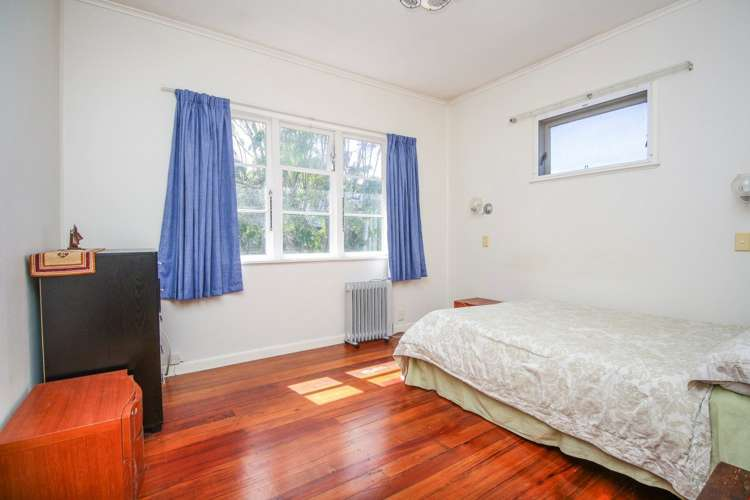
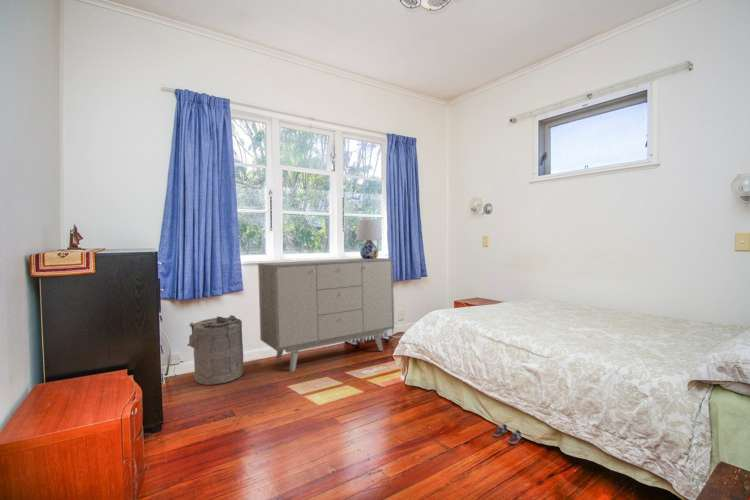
+ table lamp [355,218,383,259]
+ laundry hamper [187,314,244,386]
+ sneaker [492,423,522,445]
+ sideboard [257,257,395,373]
